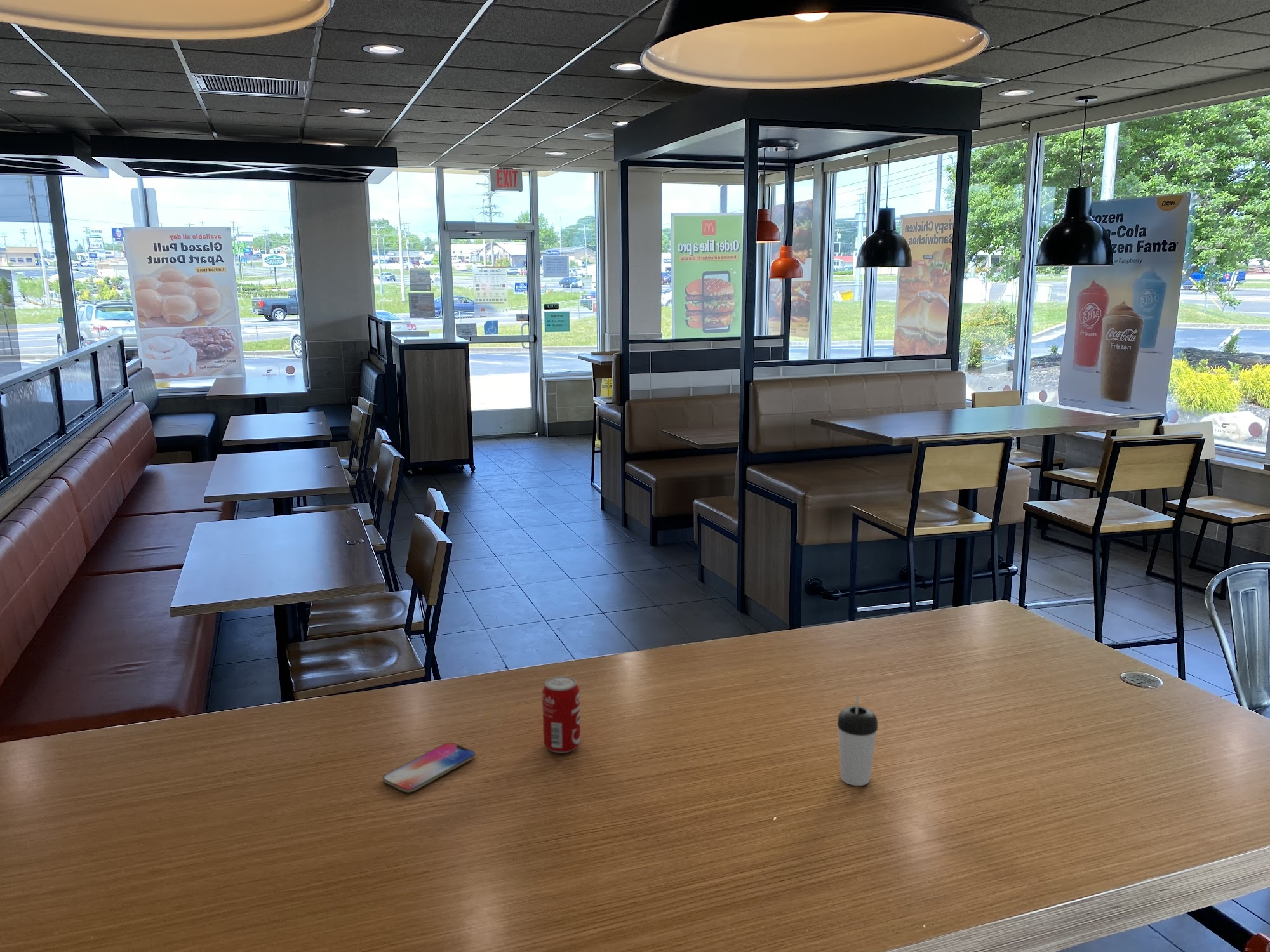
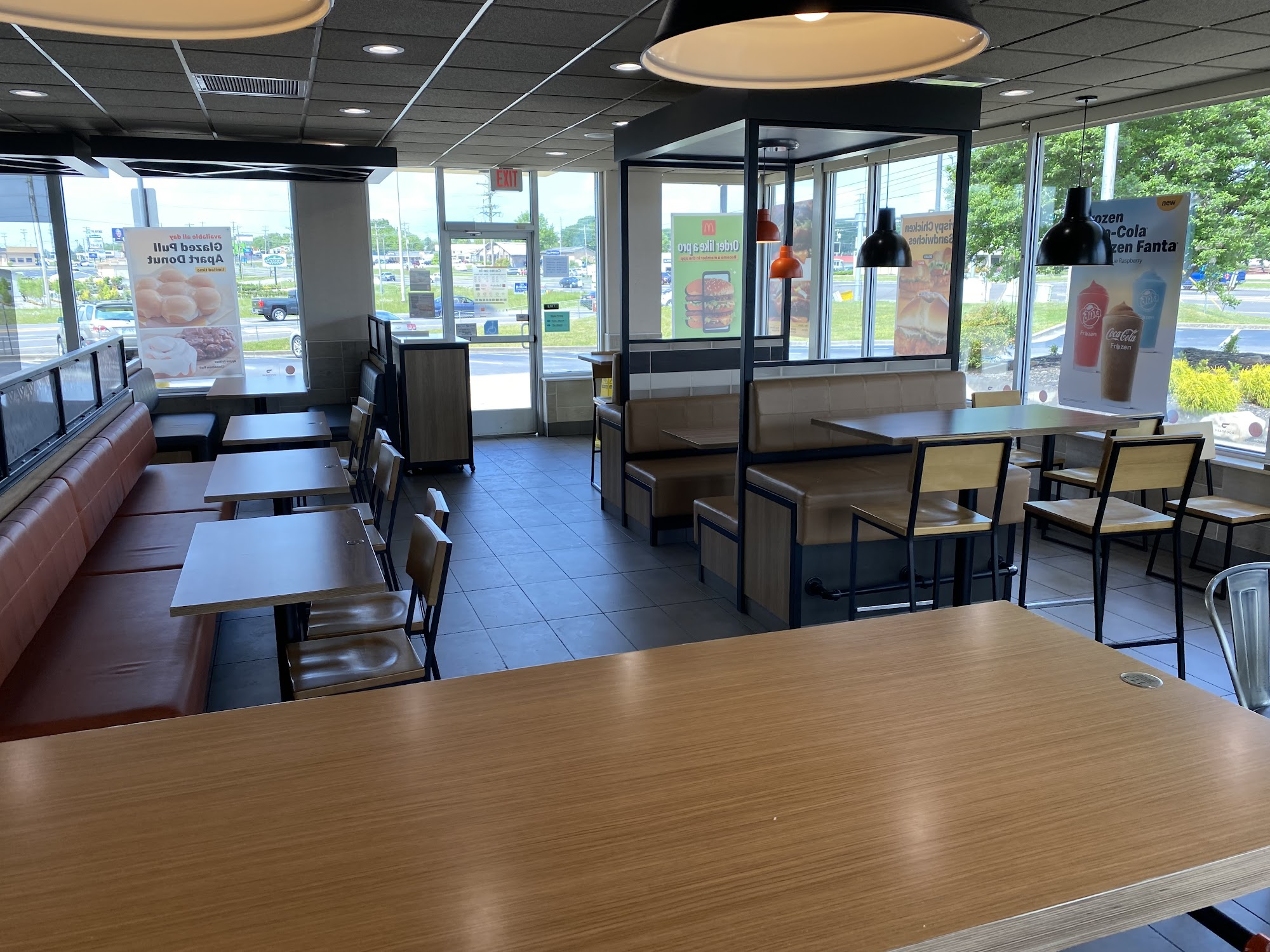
- beverage can [542,676,581,754]
- beverage cup [837,694,878,786]
- smartphone [382,742,476,793]
